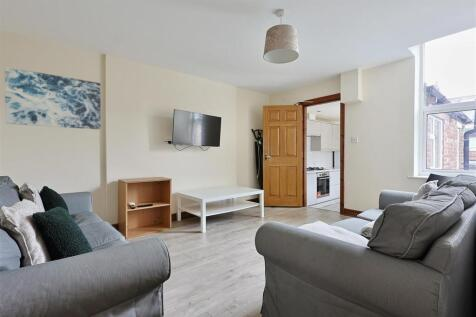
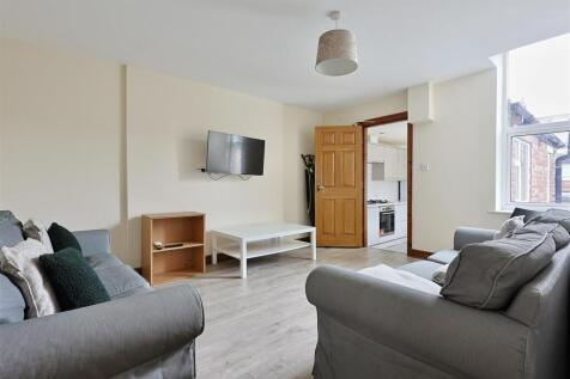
- wall art [4,66,102,131]
